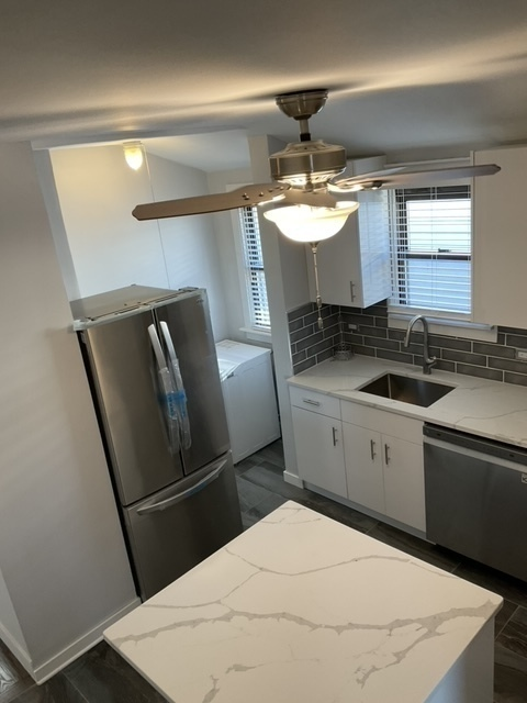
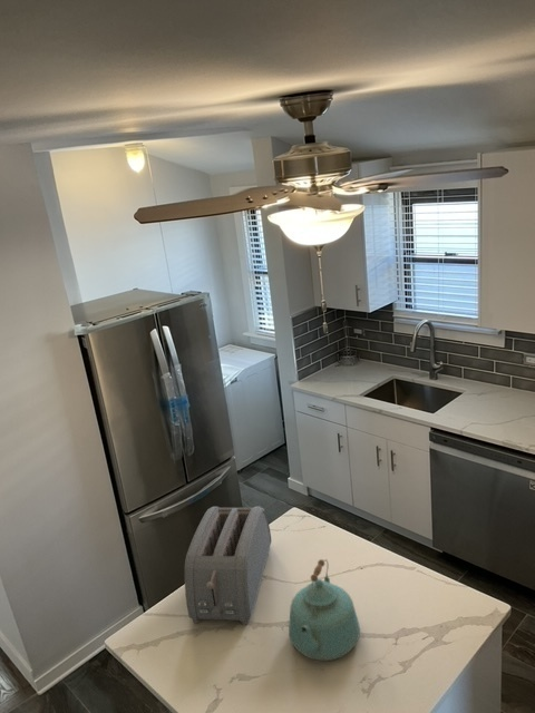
+ toaster [184,506,272,626]
+ kettle [288,558,361,662]
